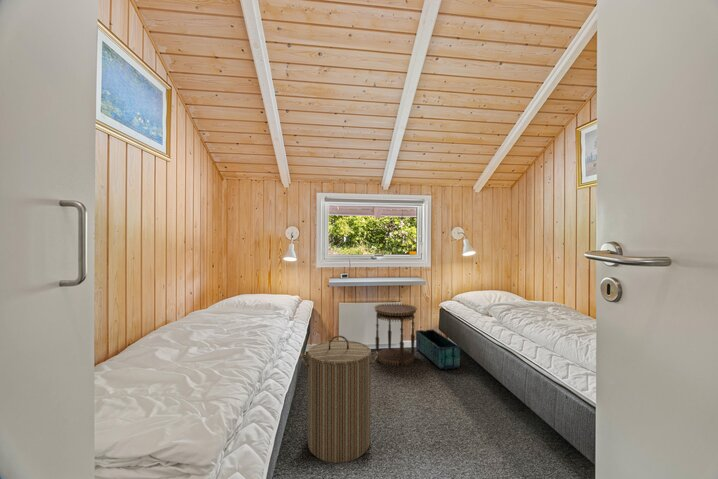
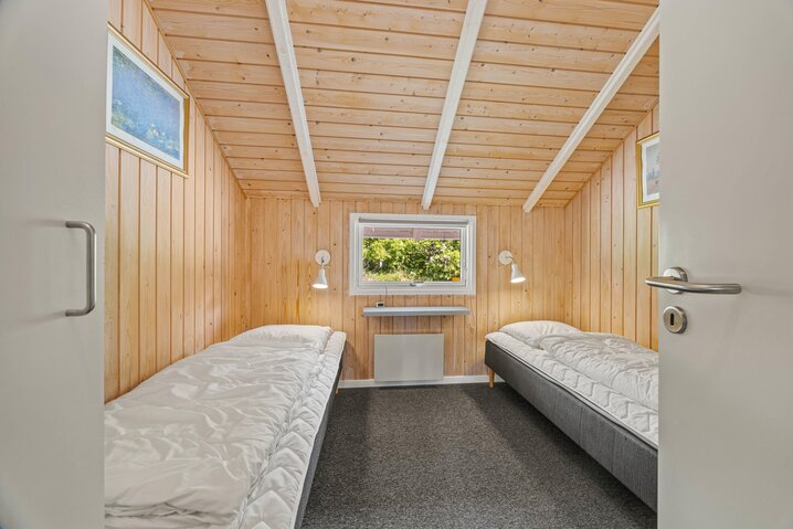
- laundry hamper [299,335,378,464]
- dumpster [415,329,461,371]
- side table [373,302,418,367]
